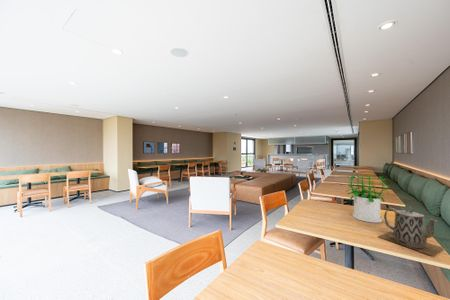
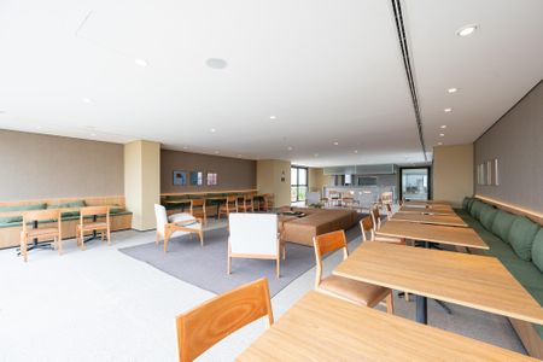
- potted plant [345,174,391,224]
- teapot [377,206,447,257]
